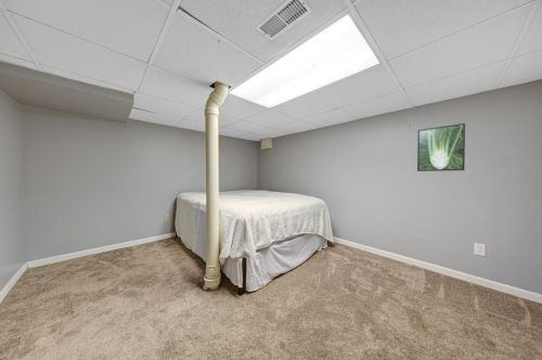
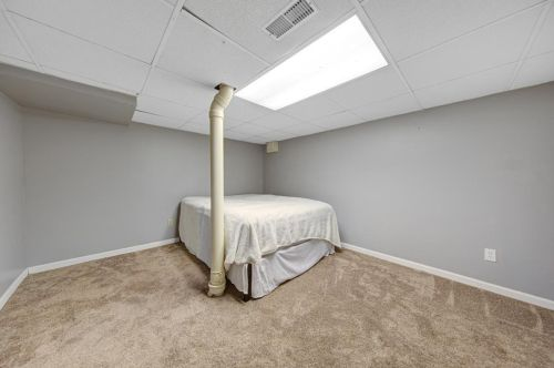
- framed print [416,123,466,172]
